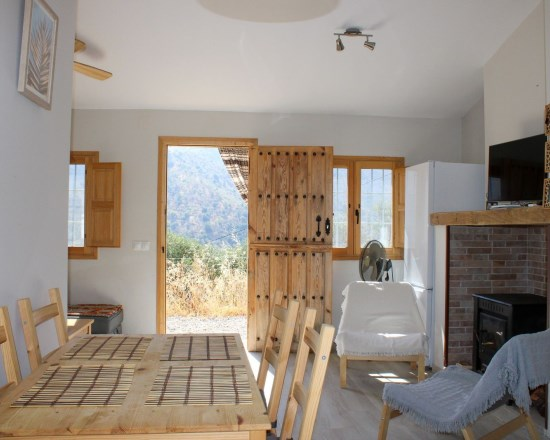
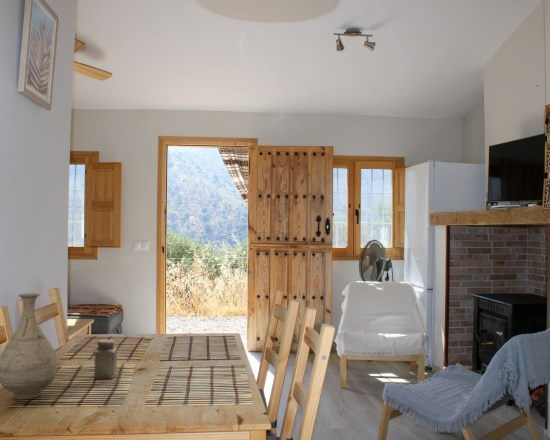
+ salt shaker [93,338,118,380]
+ vase [0,292,59,400]
